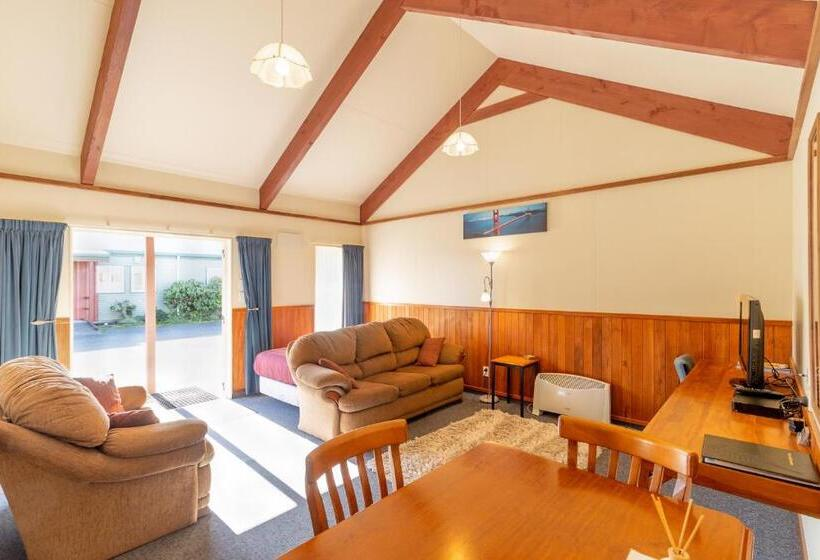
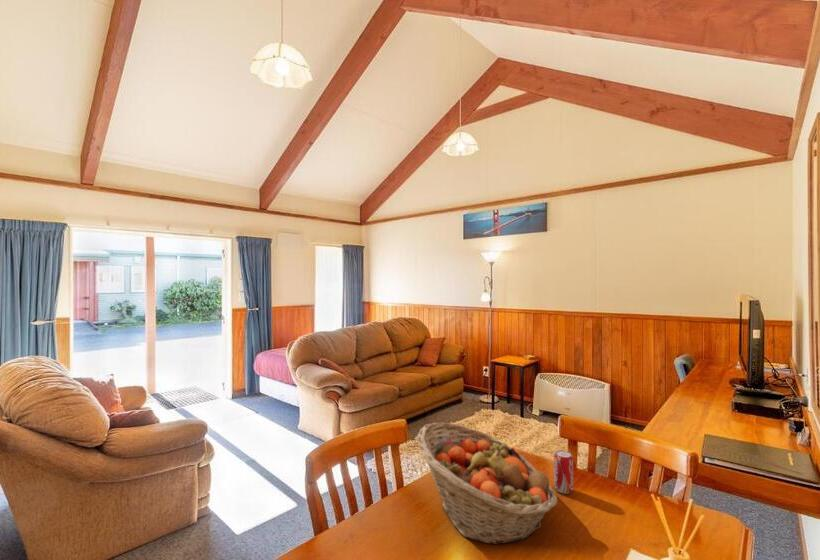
+ fruit basket [415,422,558,545]
+ beverage can [553,450,574,495]
